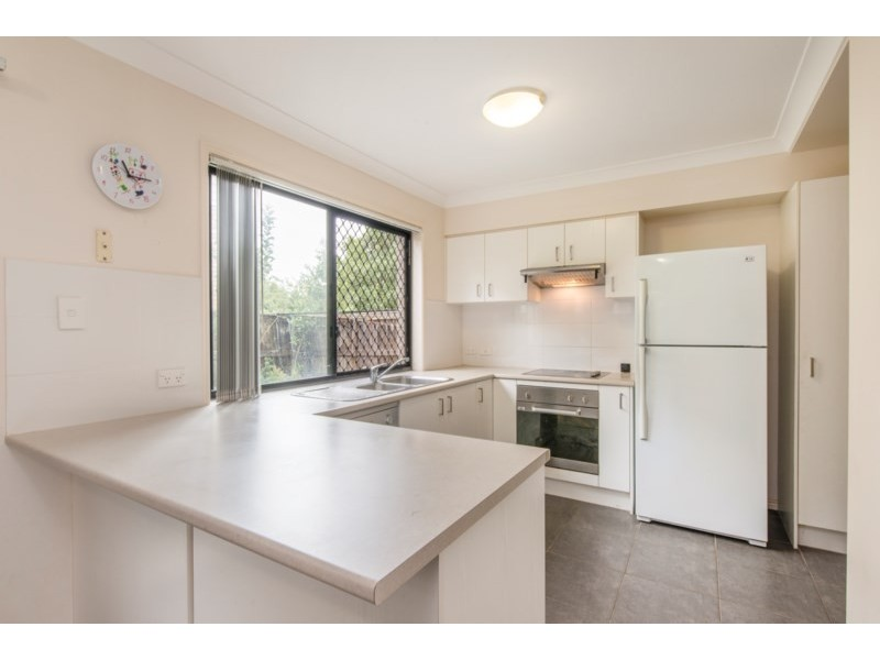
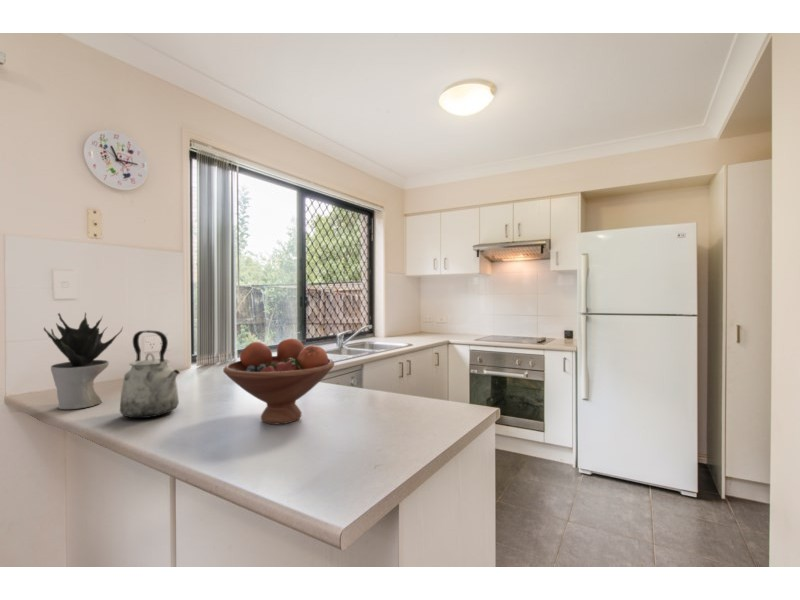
+ fruit bowl [222,337,335,425]
+ kettle [119,329,181,419]
+ potted plant [43,311,124,410]
